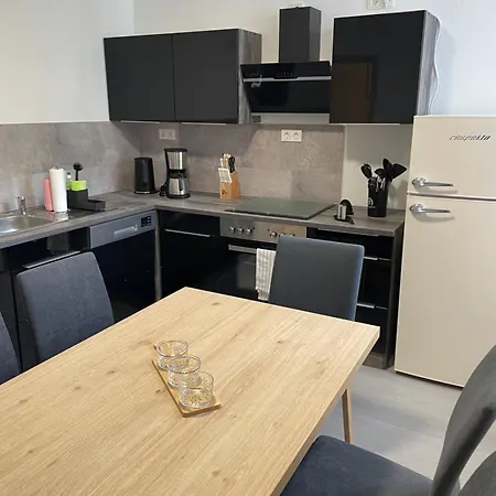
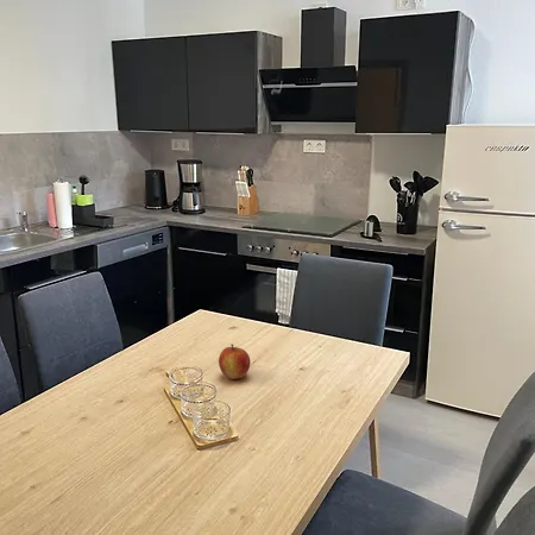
+ apple [218,342,251,380]
